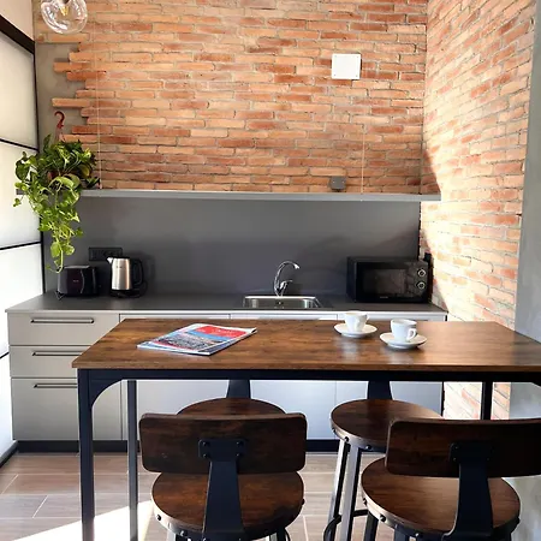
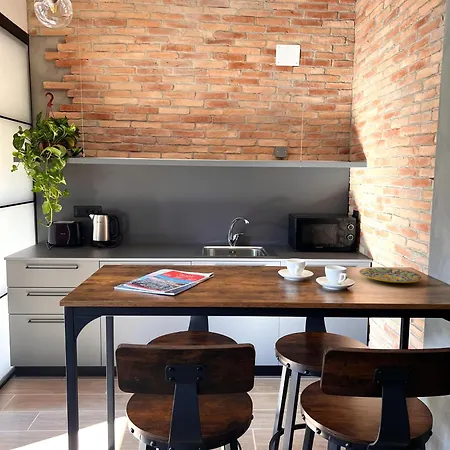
+ plate [358,266,423,284]
